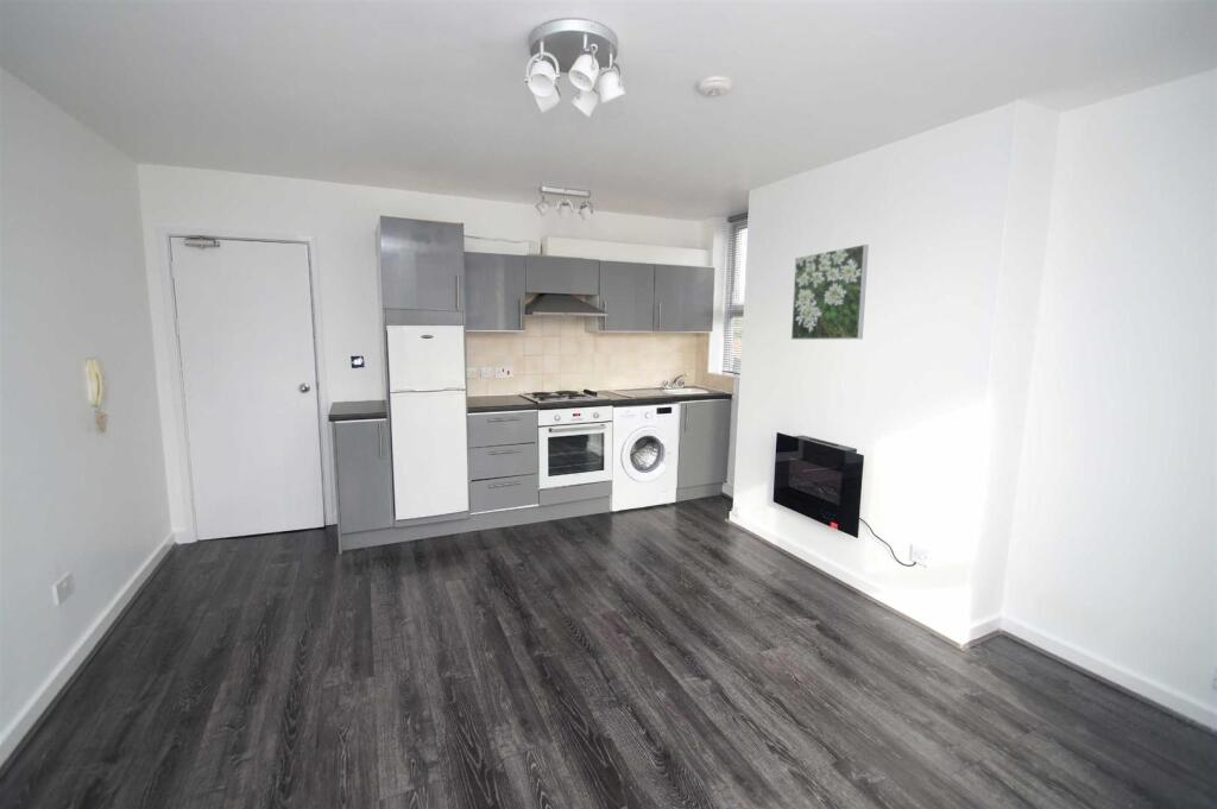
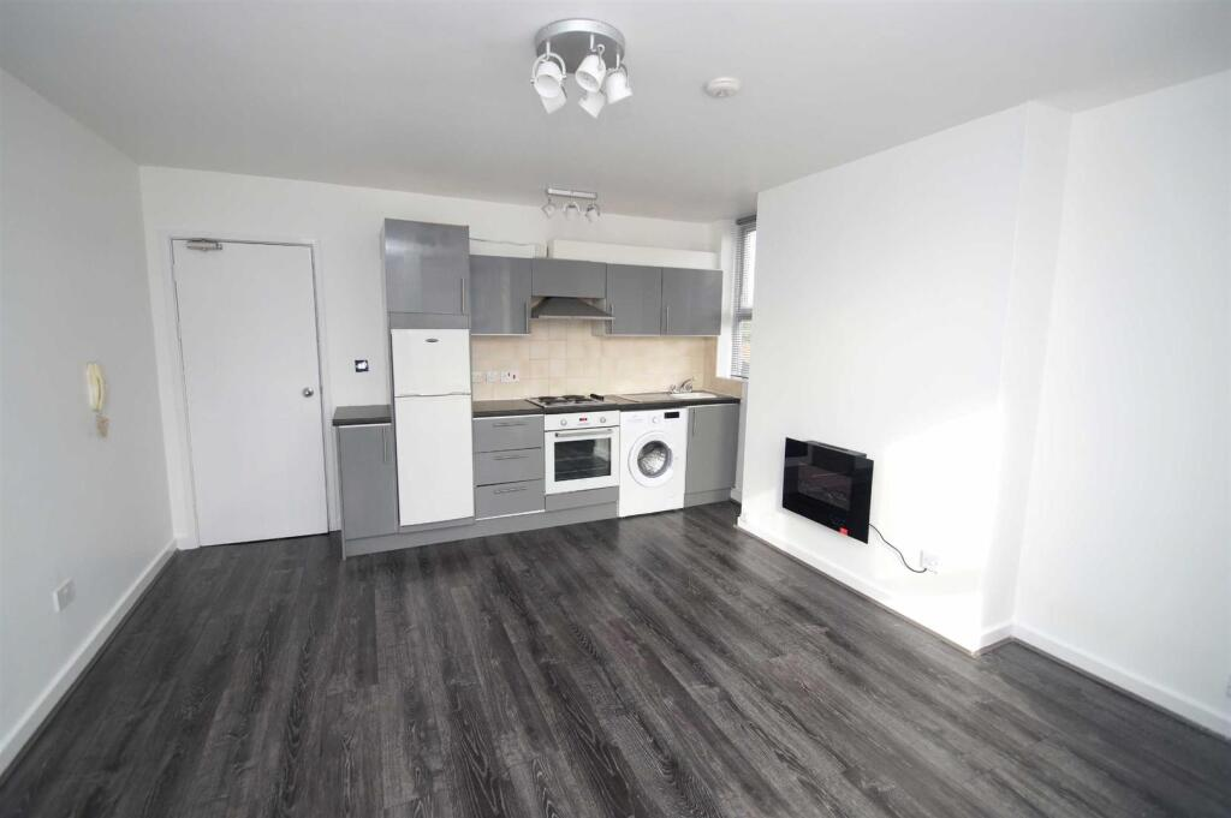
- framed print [790,244,870,341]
